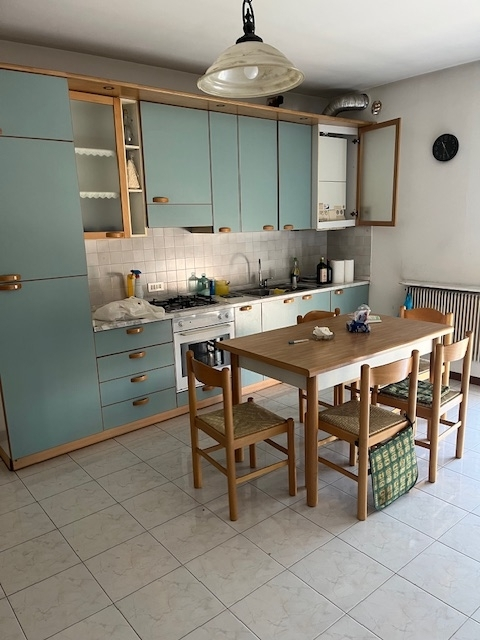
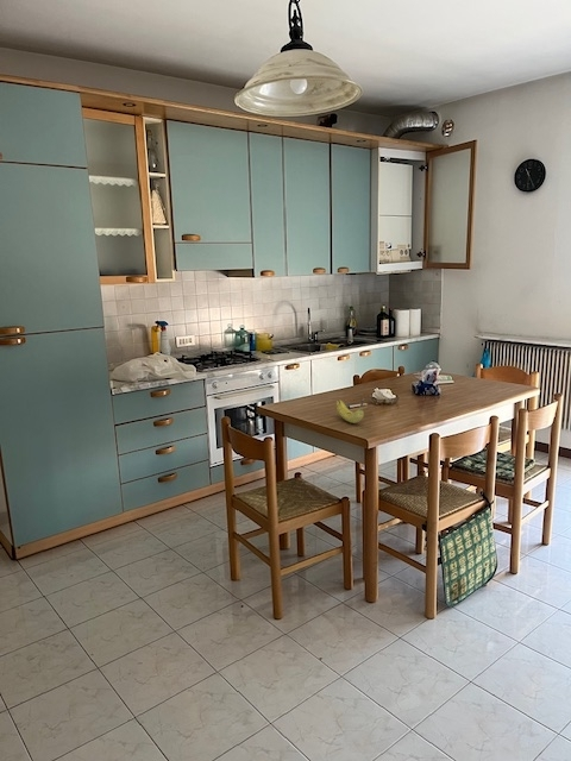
+ fruit [335,397,365,424]
